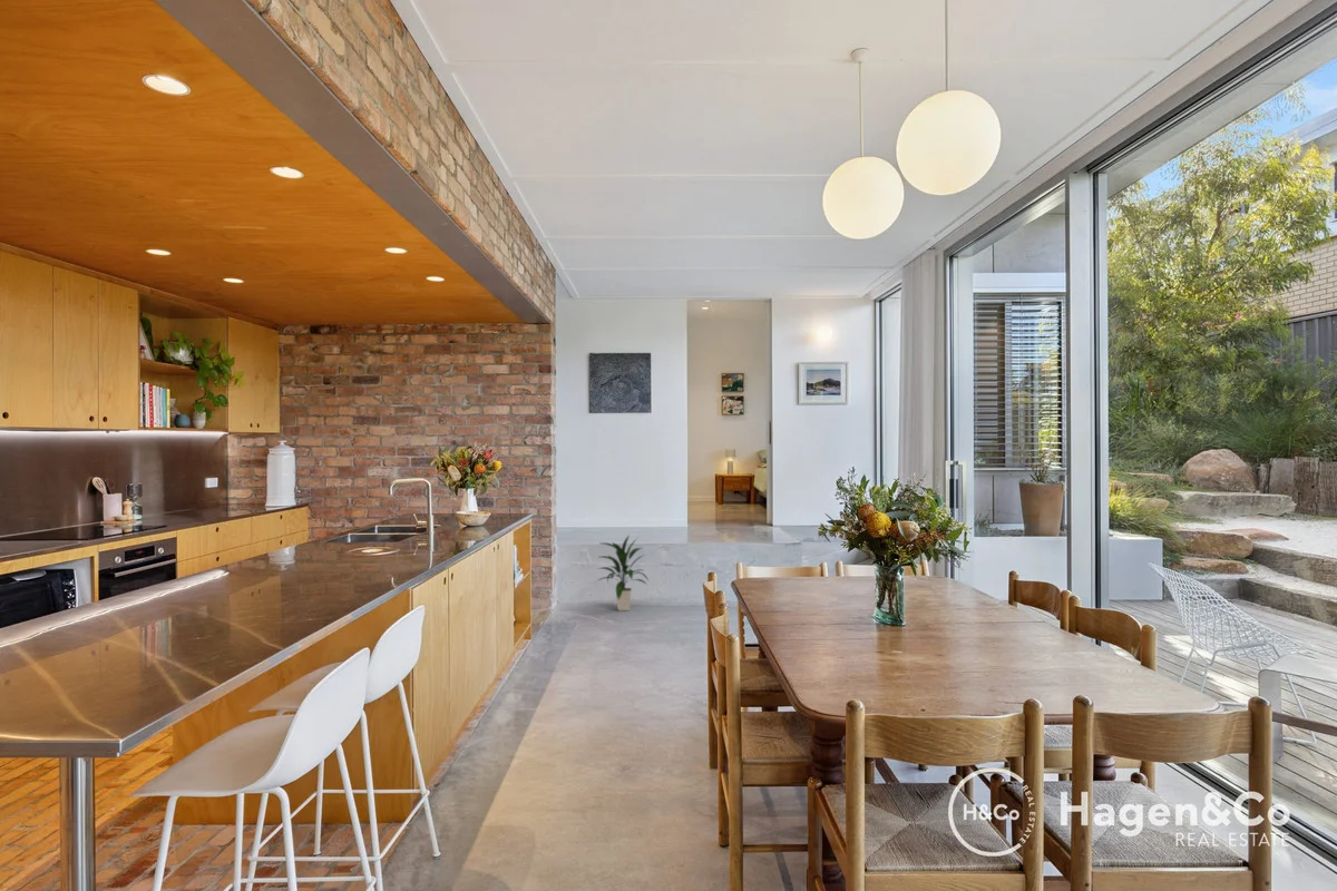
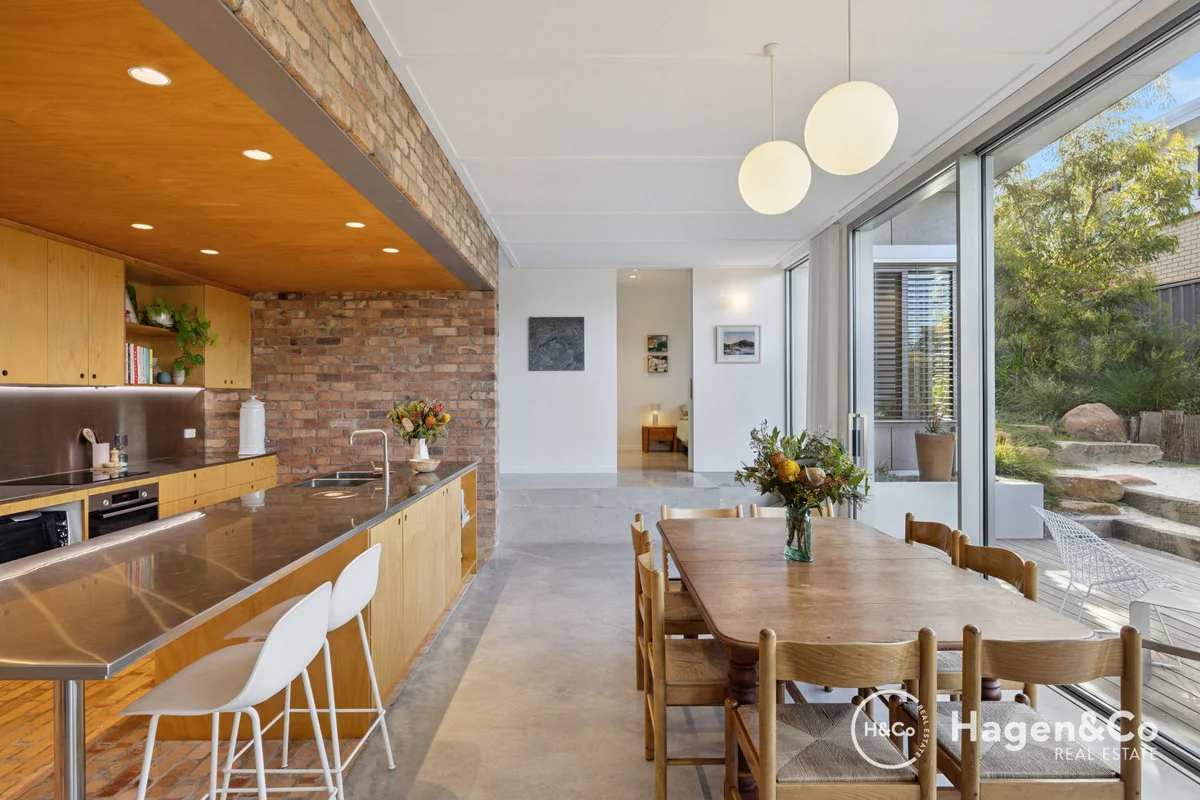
- indoor plant [596,533,650,611]
